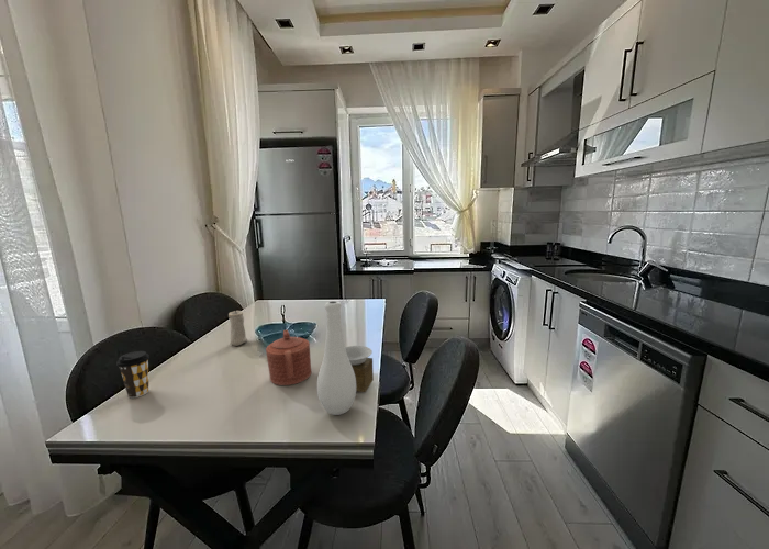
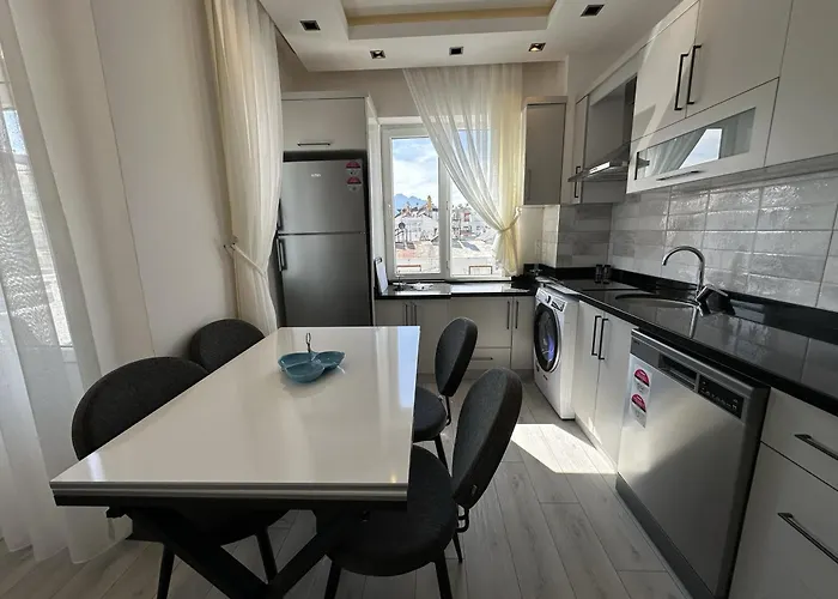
- candle [227,307,248,347]
- teapot [265,328,312,386]
- coffee cup [115,350,151,399]
- vase [316,300,375,416]
